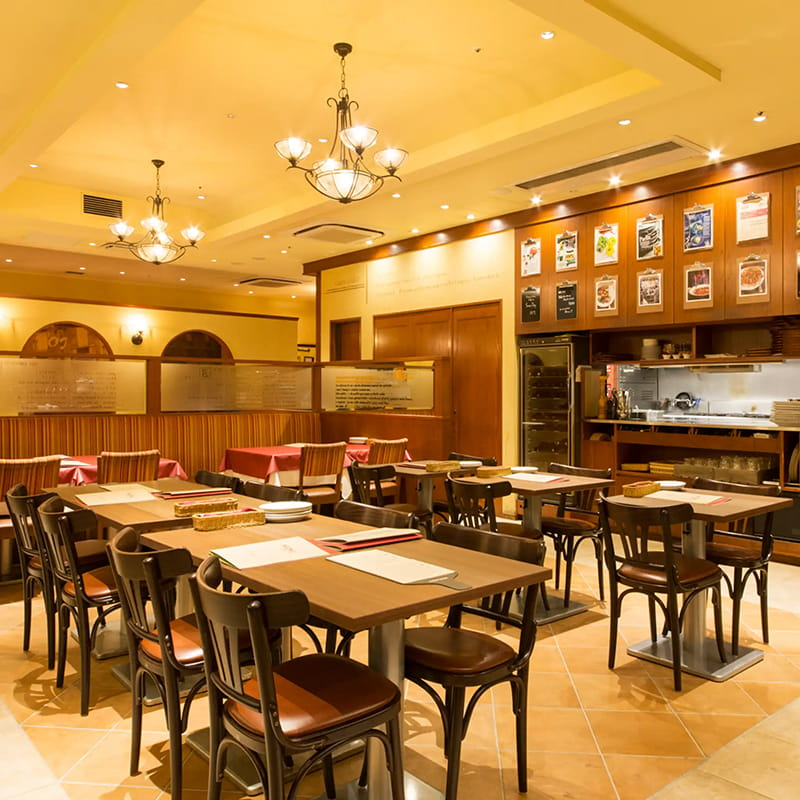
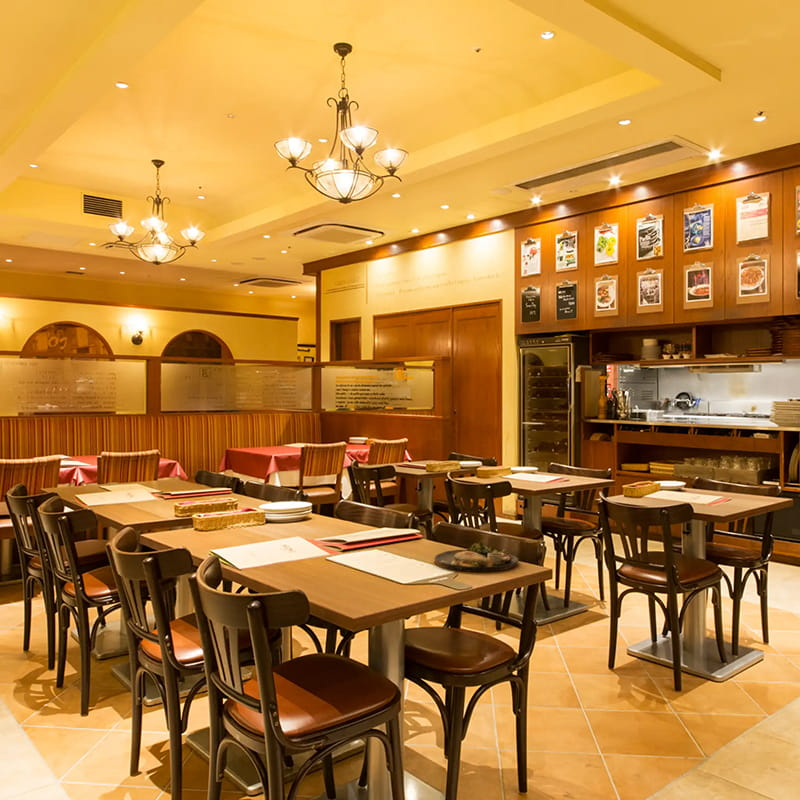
+ dinner plate [433,541,519,573]
